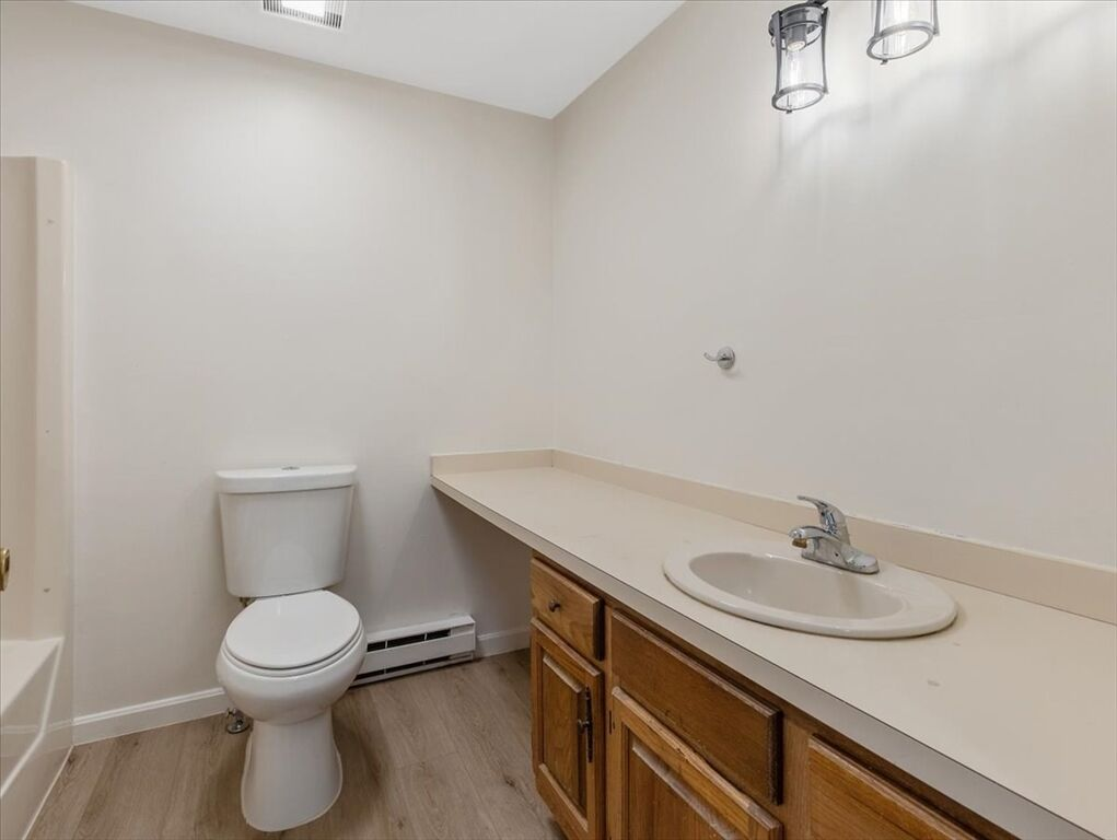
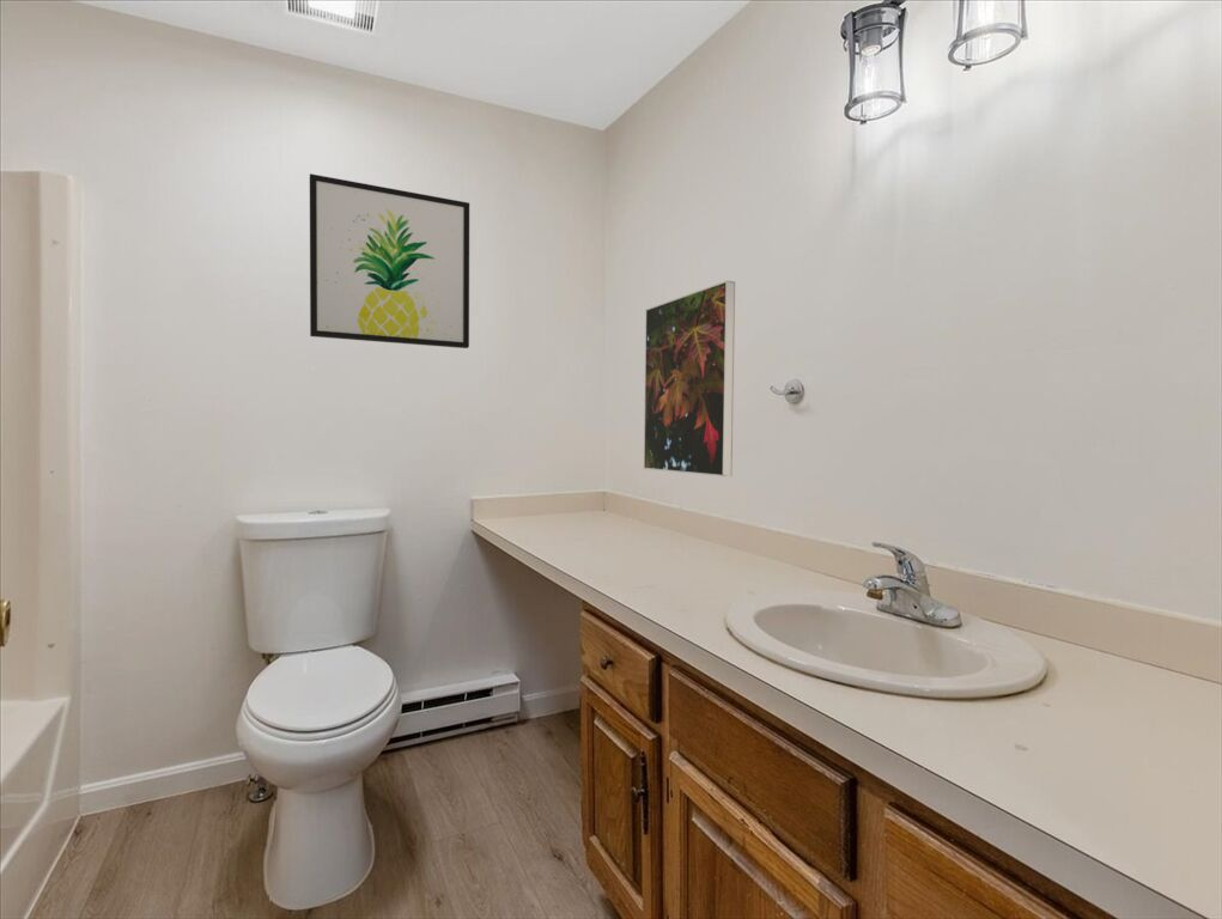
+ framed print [643,280,736,477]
+ wall art [309,172,470,349]
